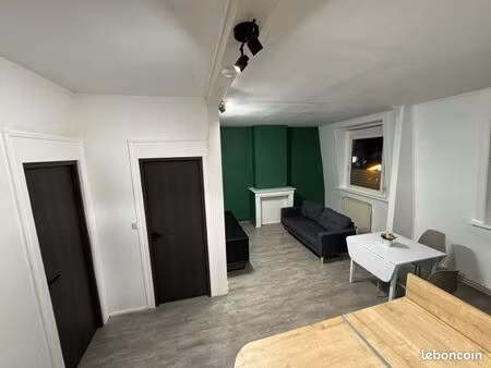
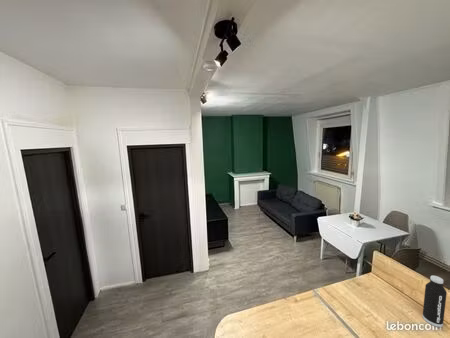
+ water bottle [422,274,448,328]
